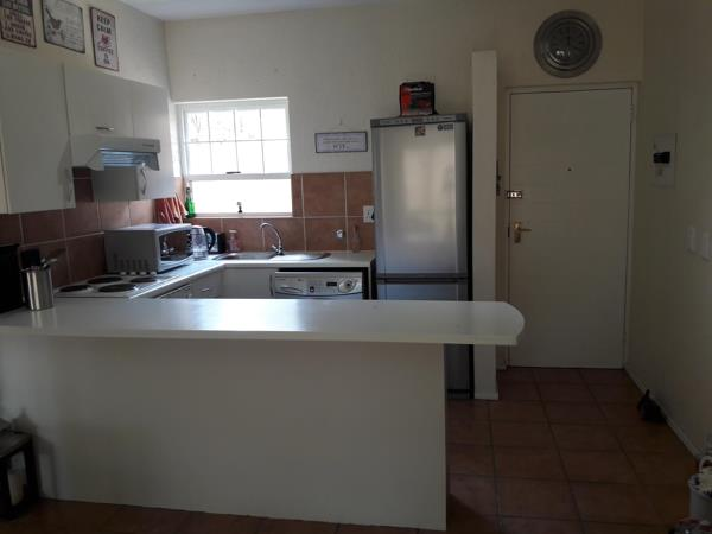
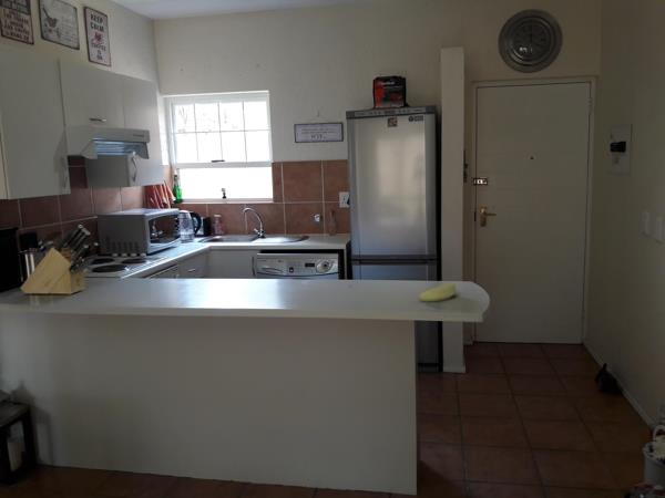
+ banana [417,282,458,302]
+ knife block [20,224,99,295]
